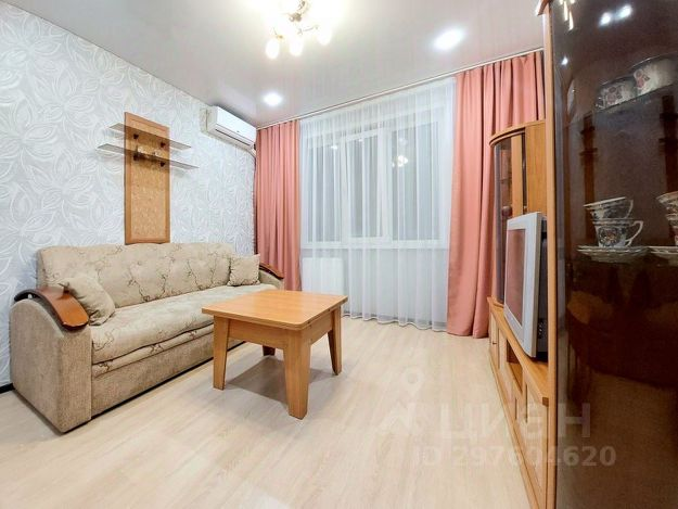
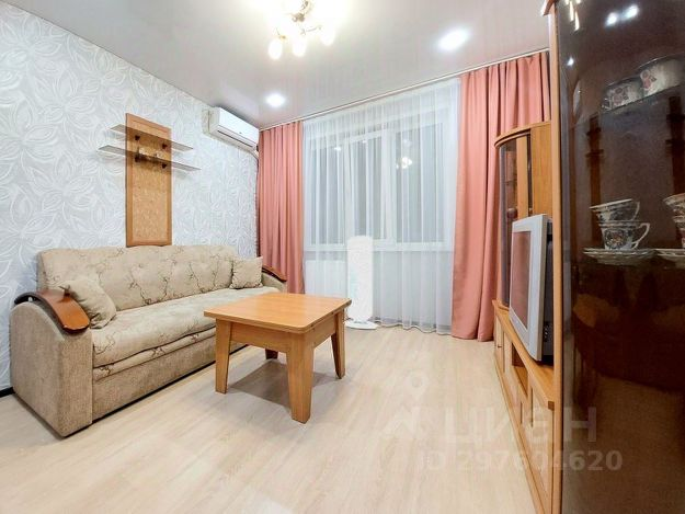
+ air purifier [344,235,379,330]
